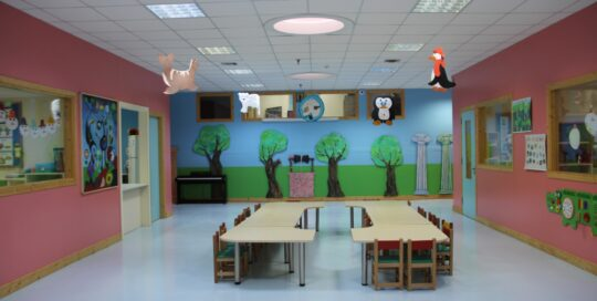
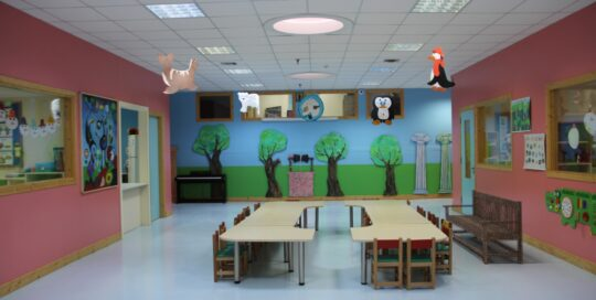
+ bench [441,189,524,265]
